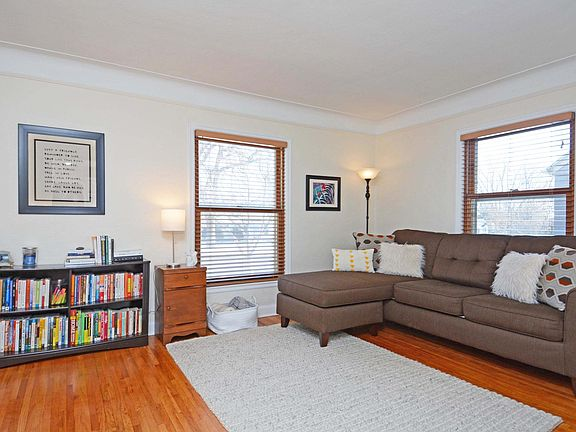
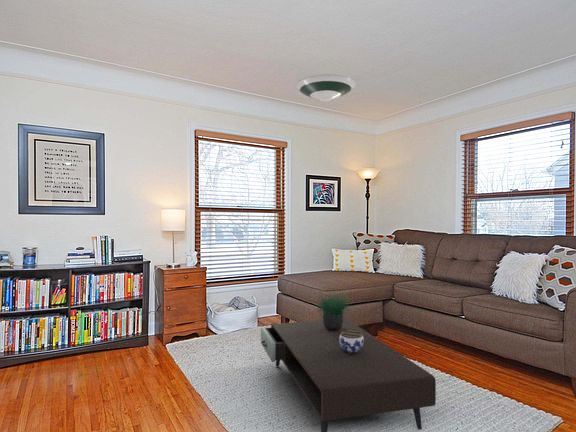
+ jar [339,330,364,353]
+ coffee table [260,318,437,432]
+ potted plant [308,285,354,330]
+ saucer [295,74,357,103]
